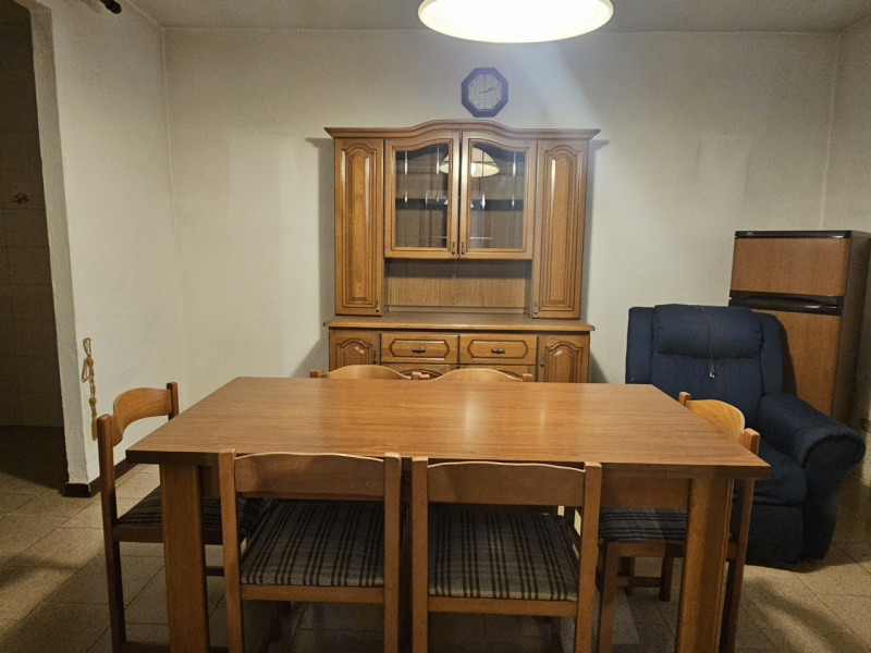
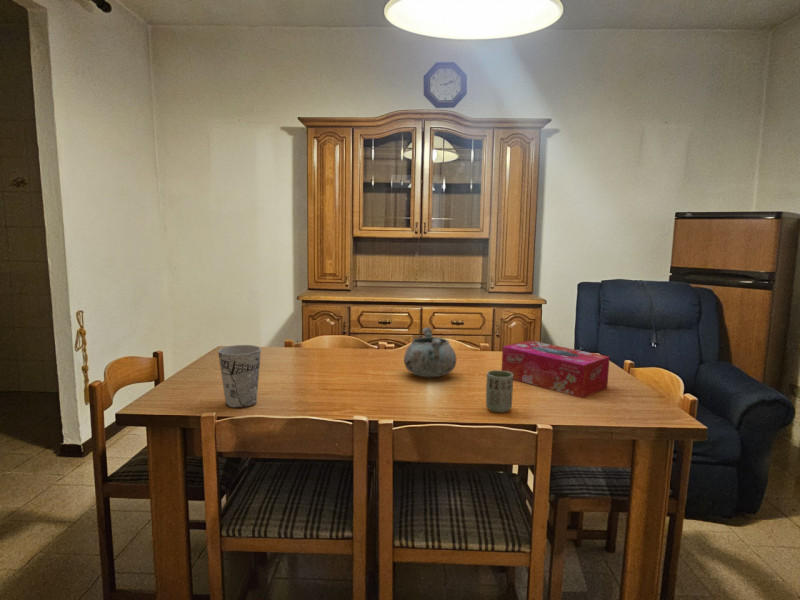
+ decorative bowl [403,326,457,378]
+ cup [217,344,262,409]
+ cup [485,369,514,413]
+ tissue box [501,339,611,399]
